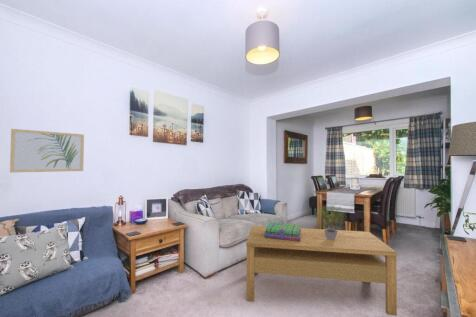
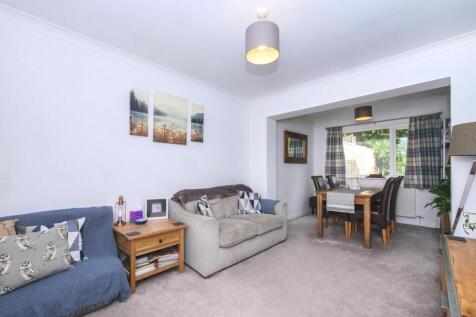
- coffee table [245,225,398,317]
- potted plant [314,200,346,241]
- stack of books [264,221,301,241]
- wall art [9,128,85,173]
